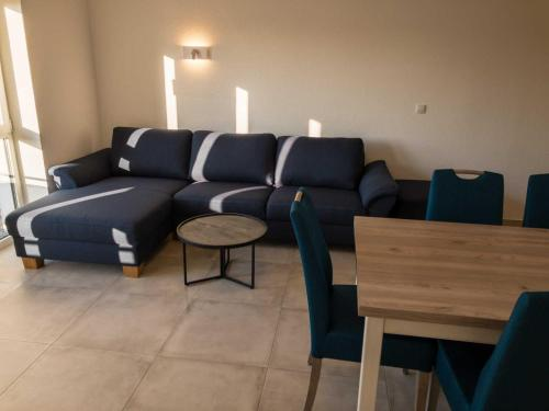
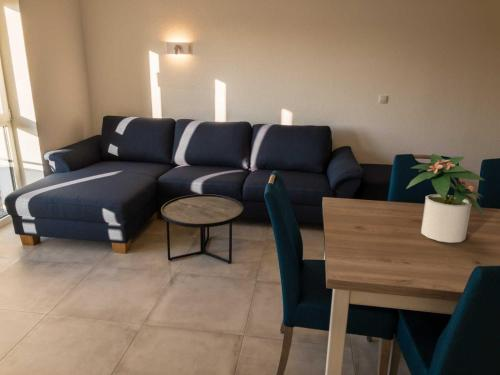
+ potted plant [405,153,485,244]
